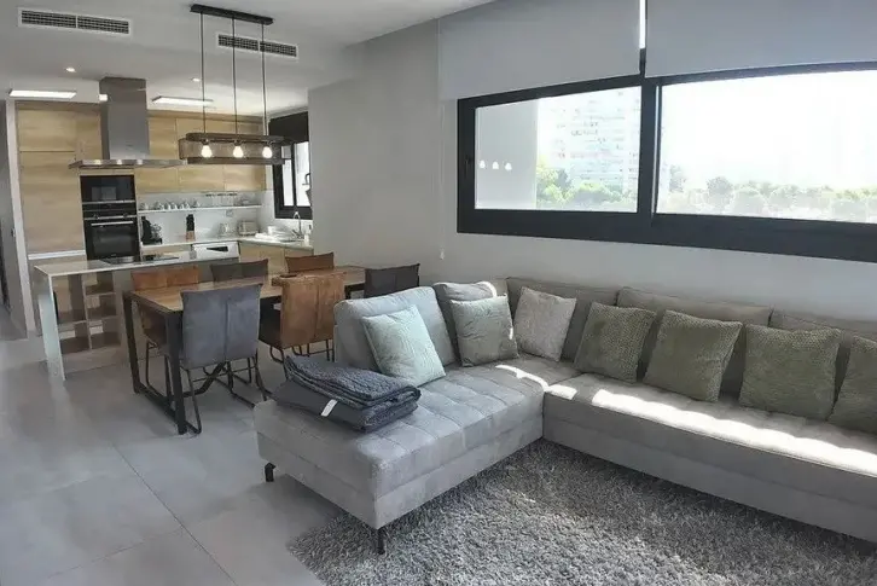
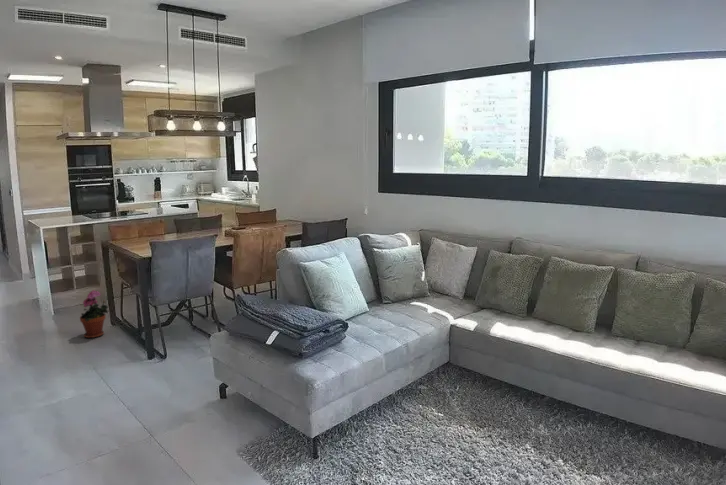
+ potted plant [79,289,109,339]
